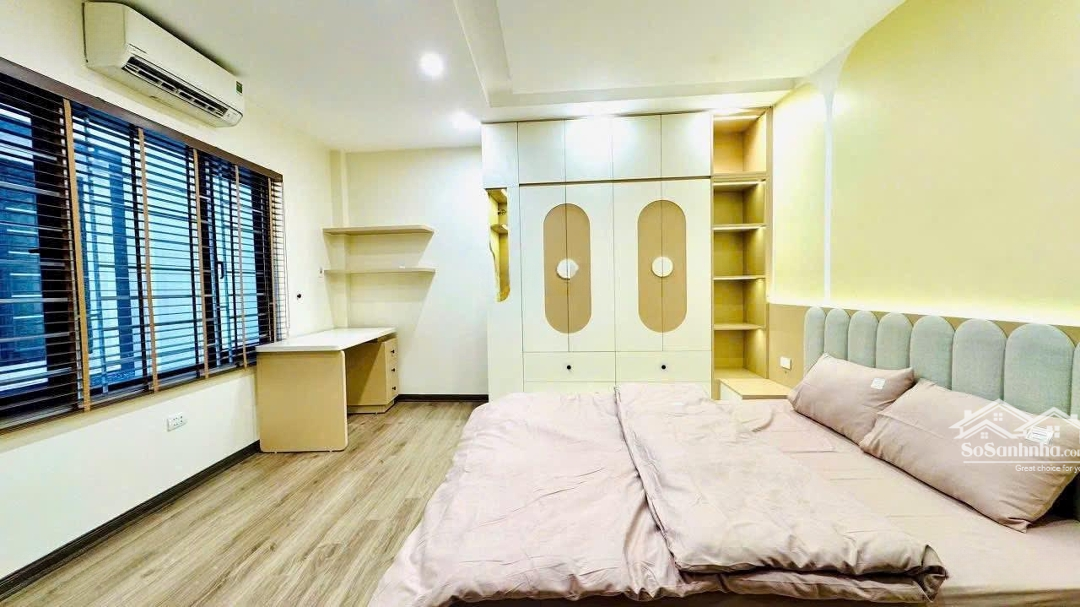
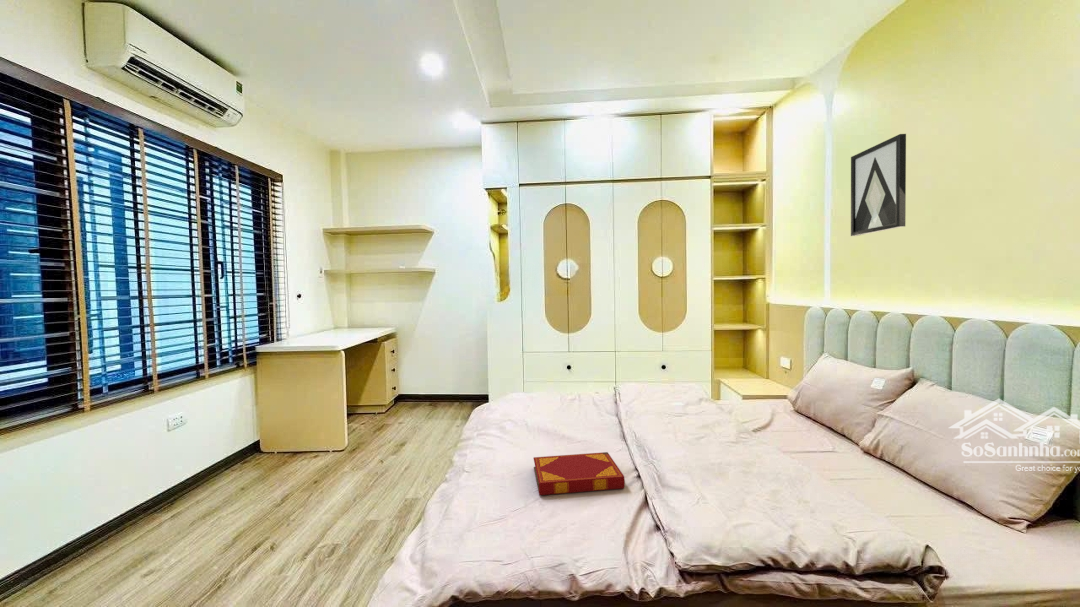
+ hardback book [532,451,626,496]
+ wall art [850,133,907,237]
